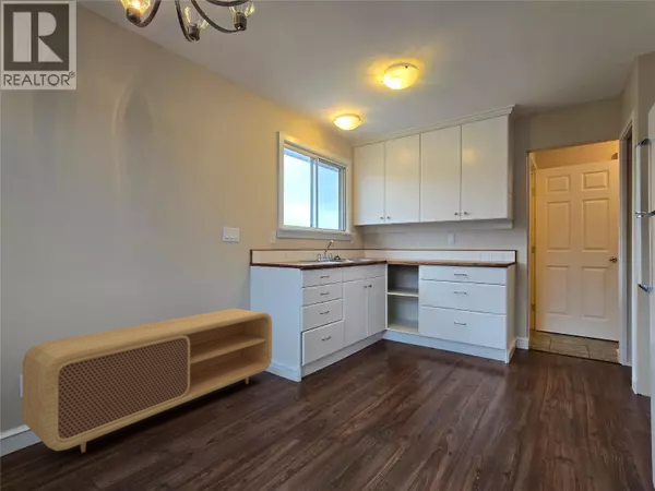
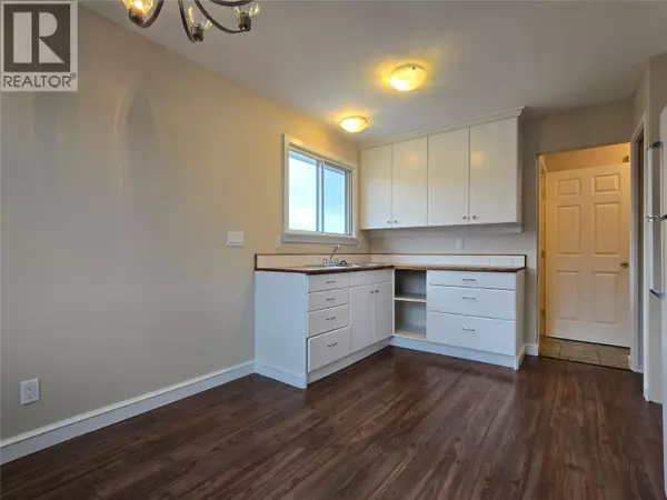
- tv stand [21,307,273,454]
